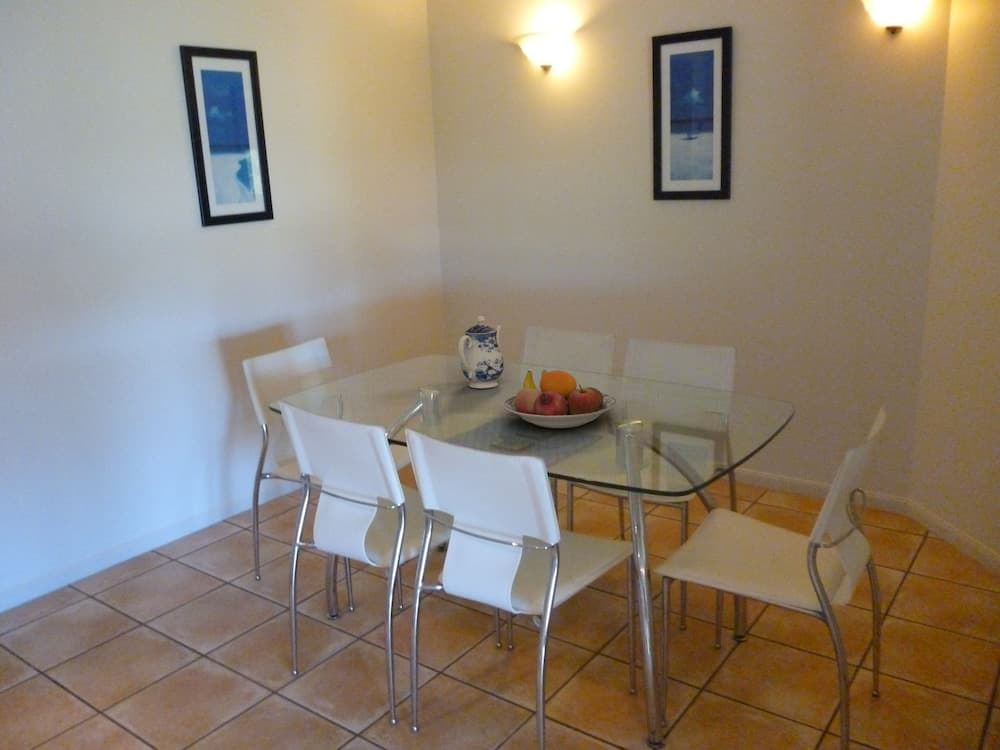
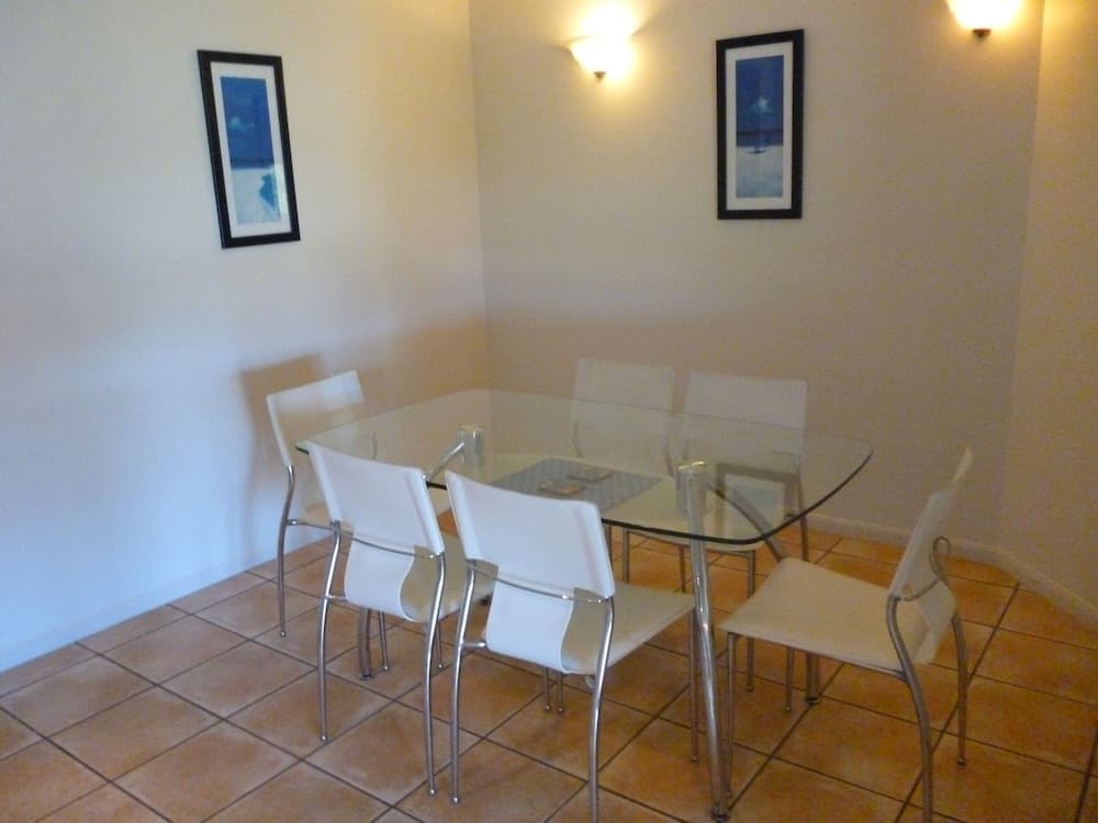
- teapot [457,315,505,389]
- fruit bowl [502,369,618,429]
